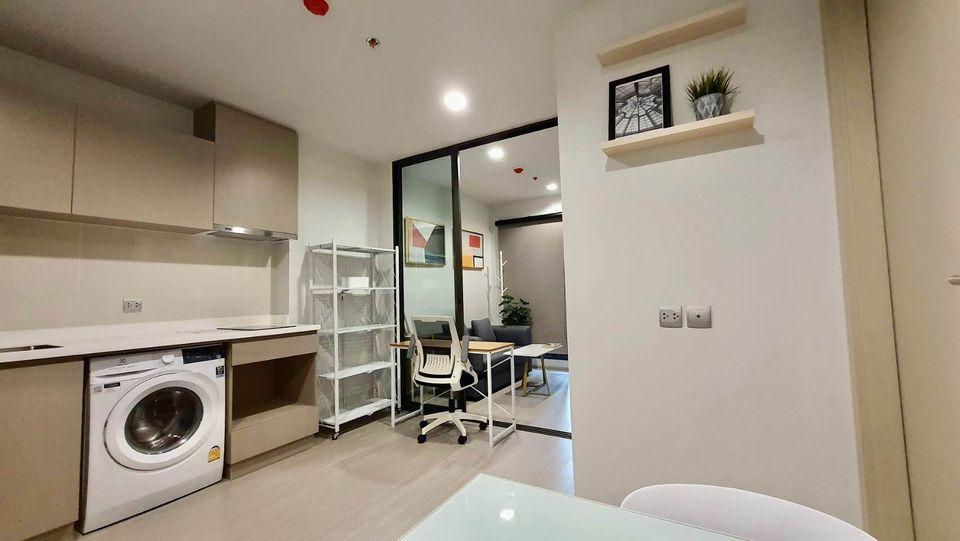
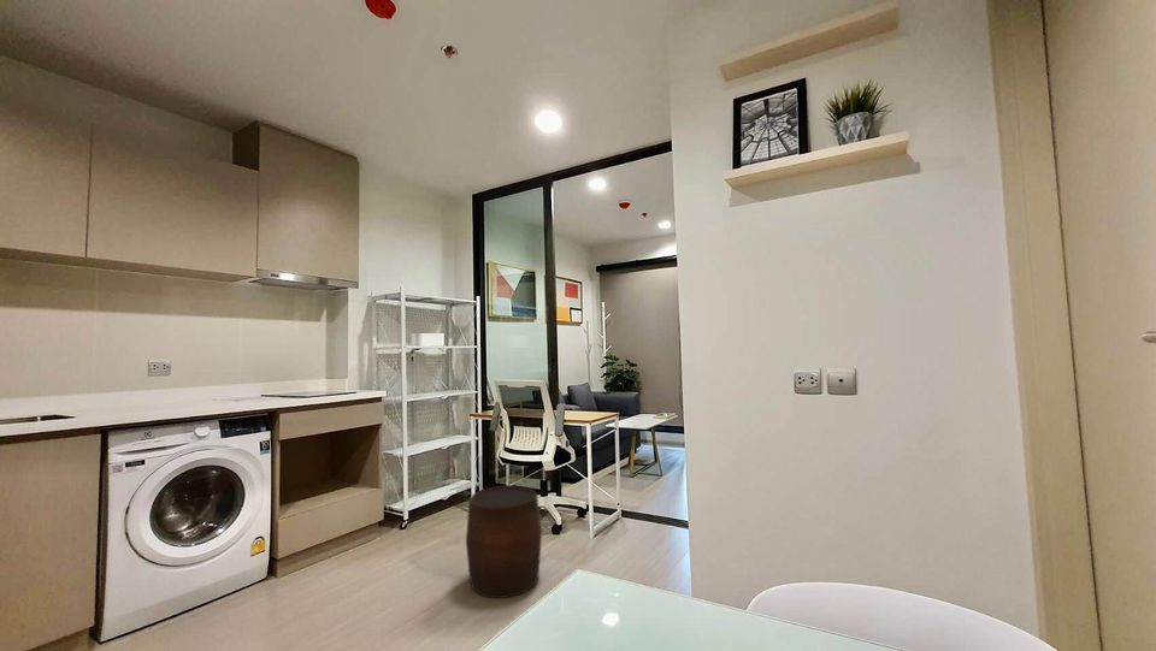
+ stool [465,484,543,599]
